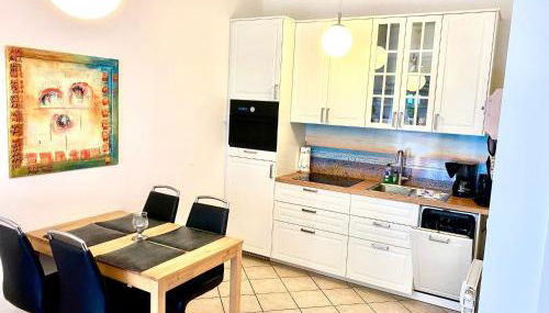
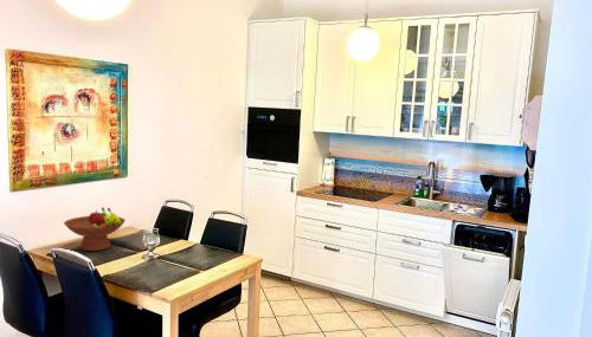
+ fruit bowl [63,206,127,252]
